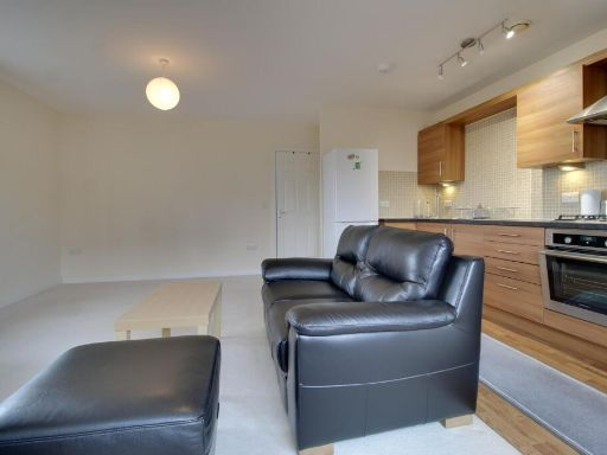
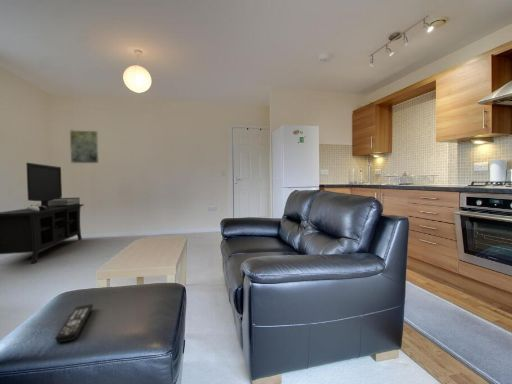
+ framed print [69,129,100,164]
+ remote control [54,303,94,344]
+ media console [0,162,85,264]
